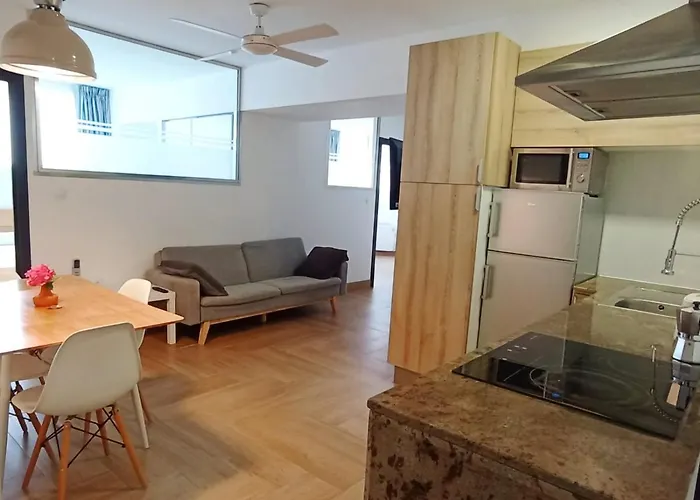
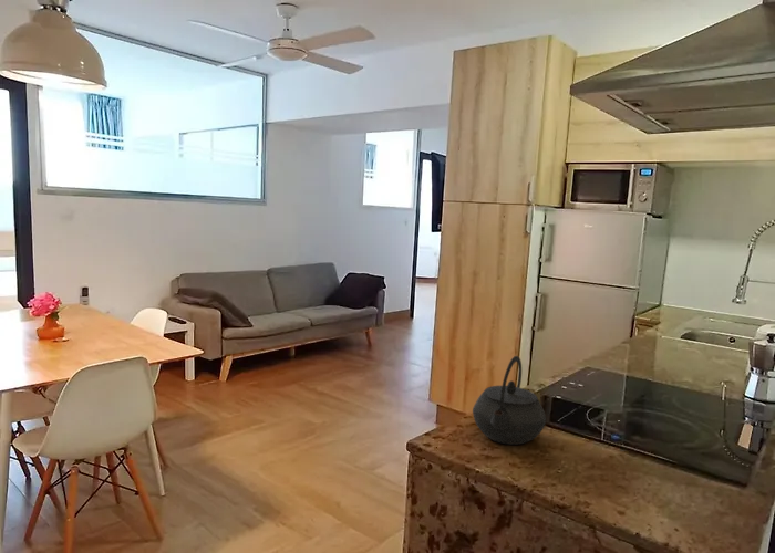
+ kettle [472,355,547,446]
